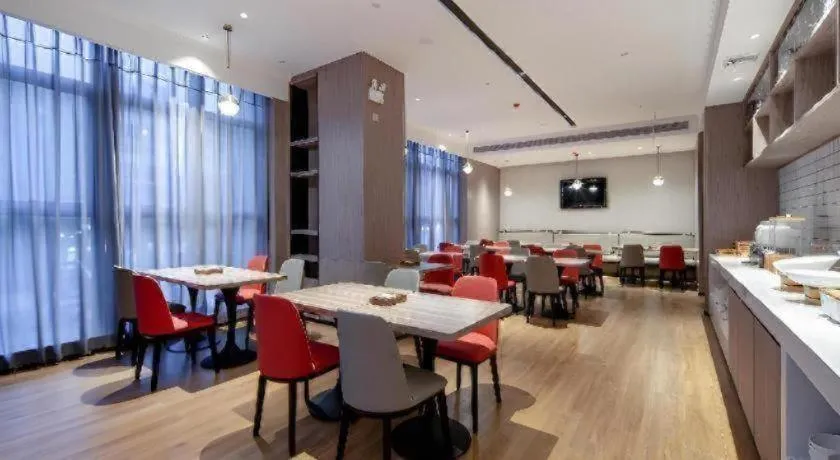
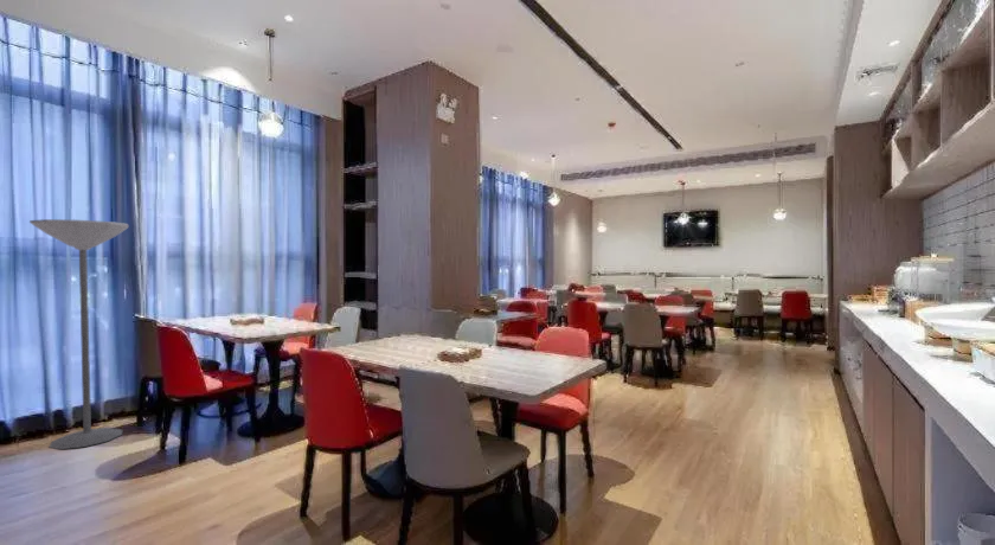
+ floor lamp [28,218,130,450]
